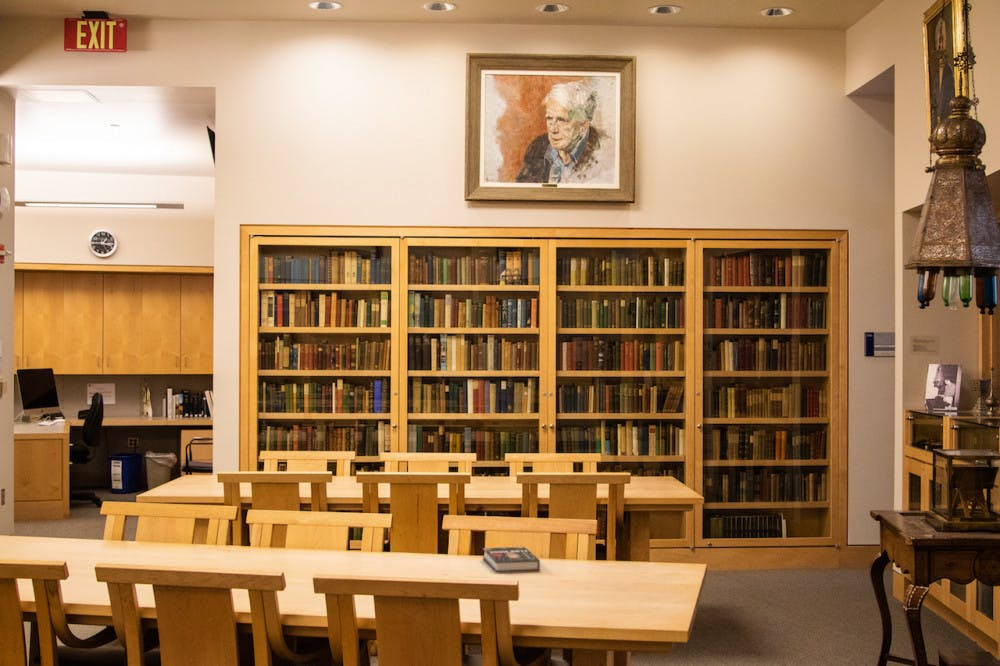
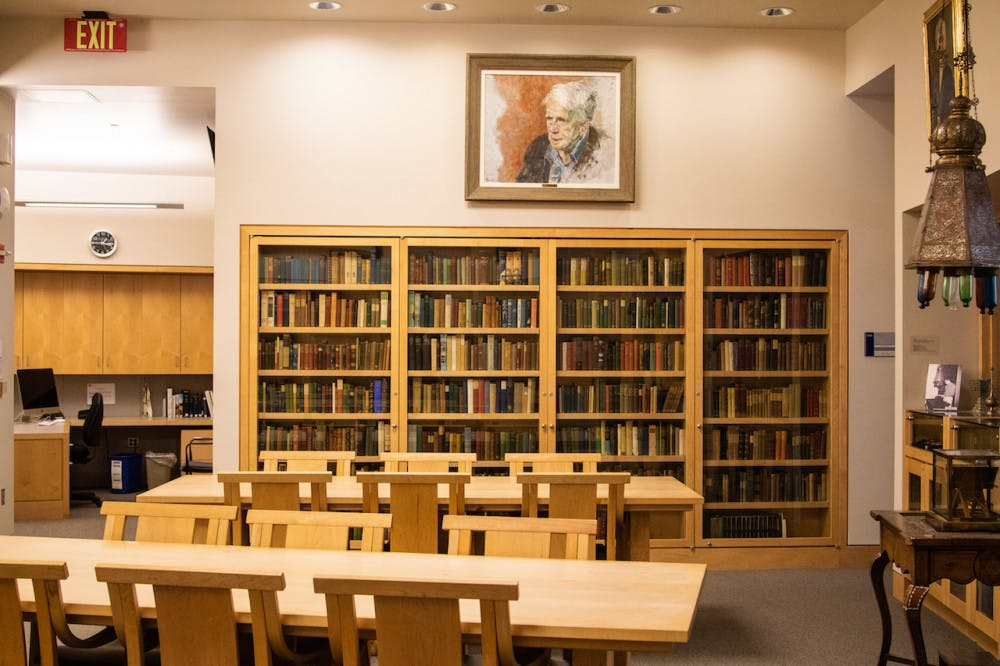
- book [482,546,541,573]
